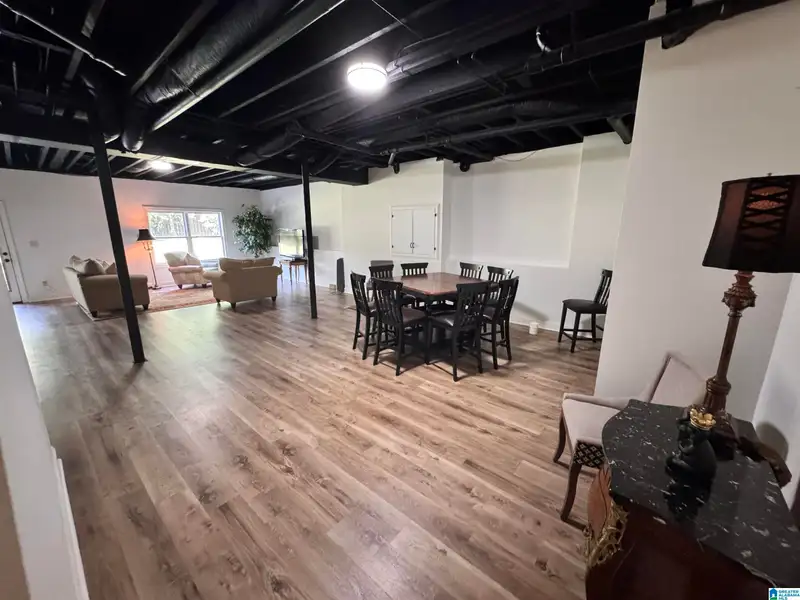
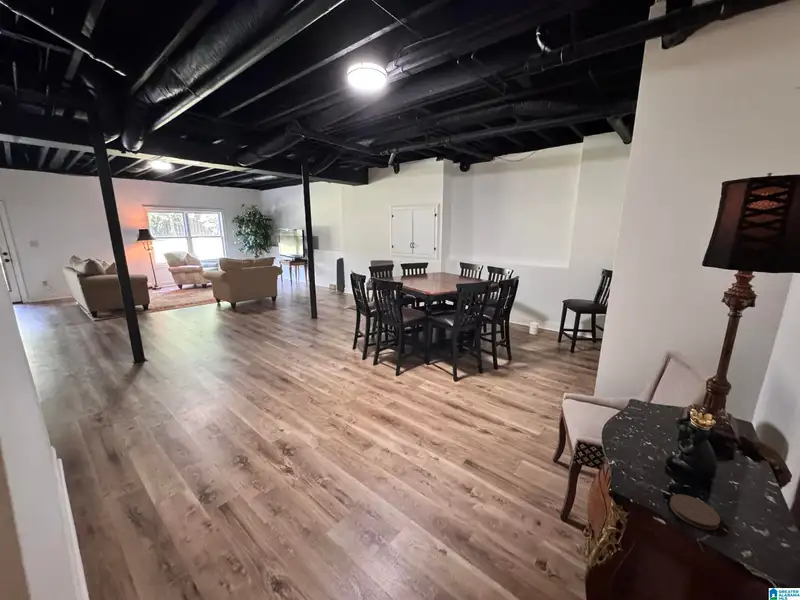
+ coaster [669,493,721,531]
